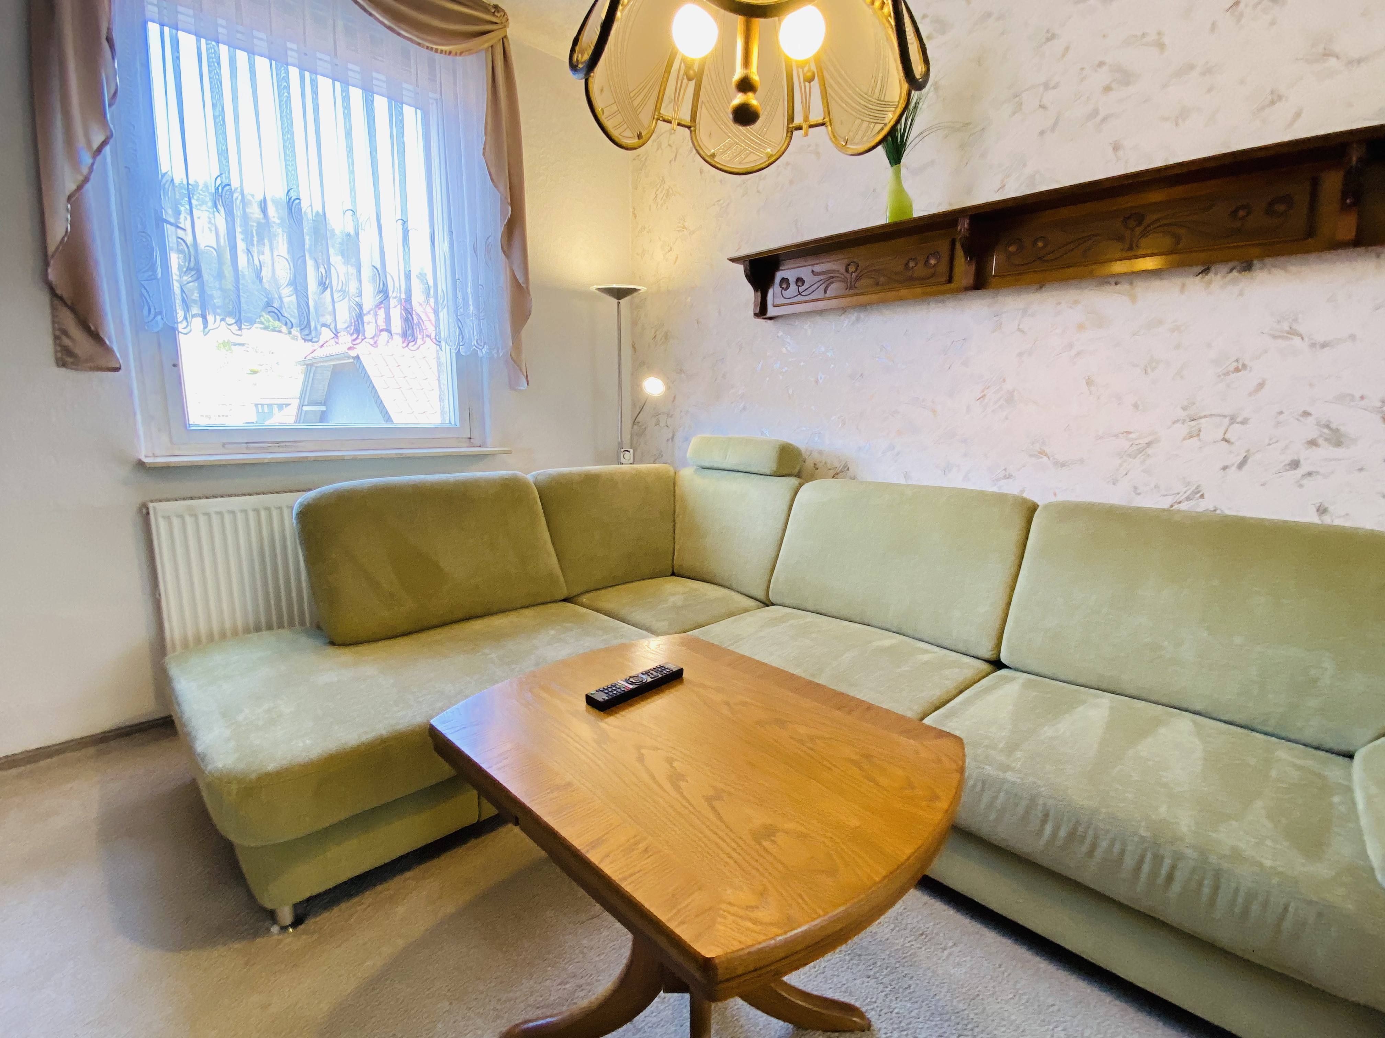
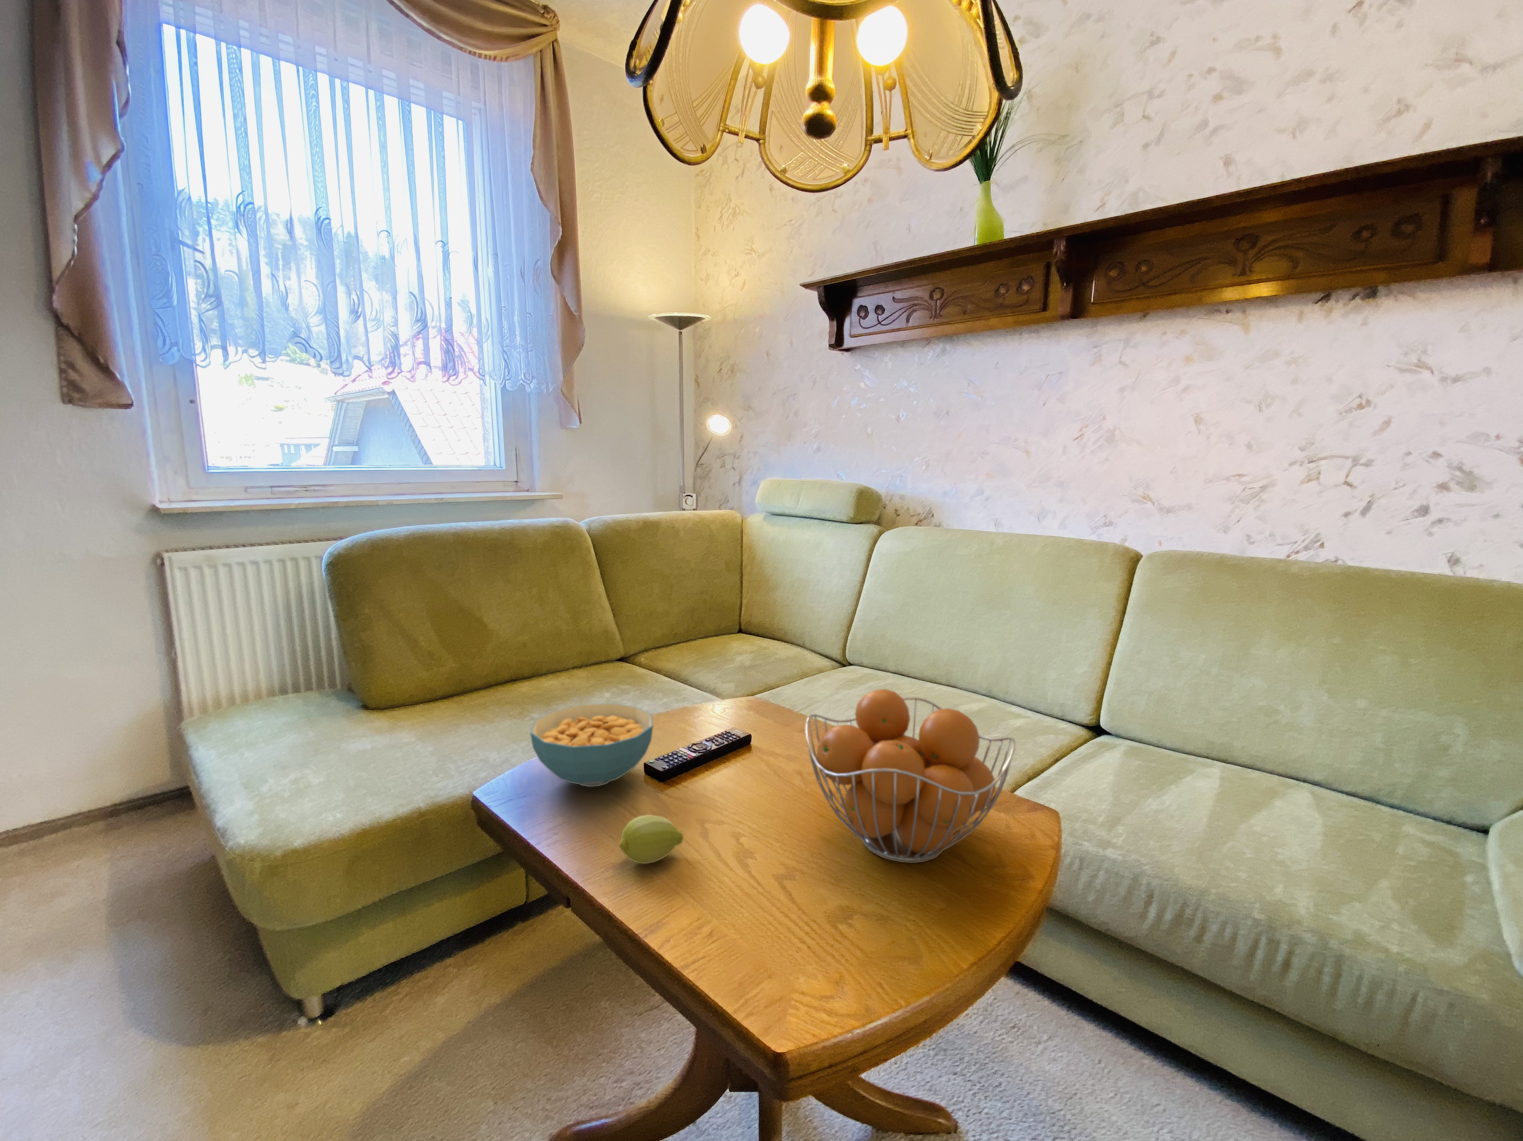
+ fruit [619,815,684,864]
+ cereal bowl [530,702,654,787]
+ fruit basket [805,689,1016,863]
